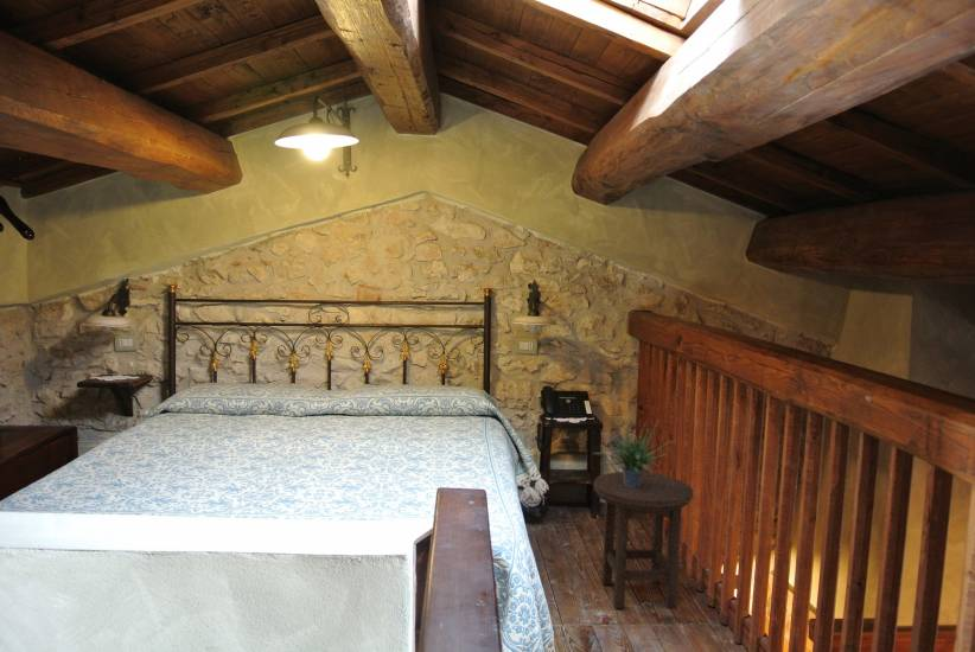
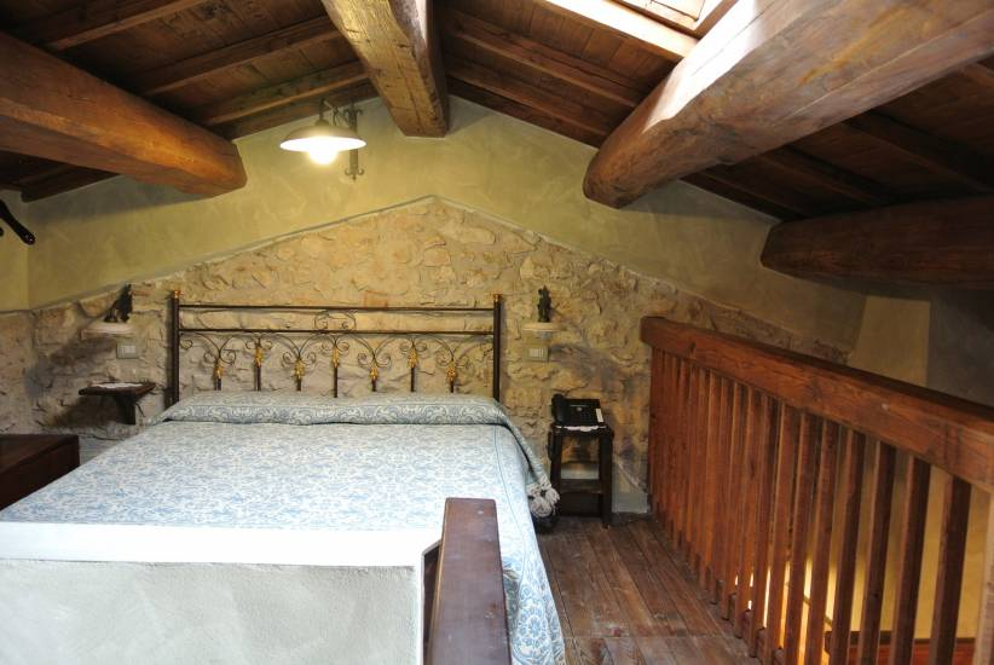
- potted plant [591,420,677,487]
- stool [593,471,694,609]
